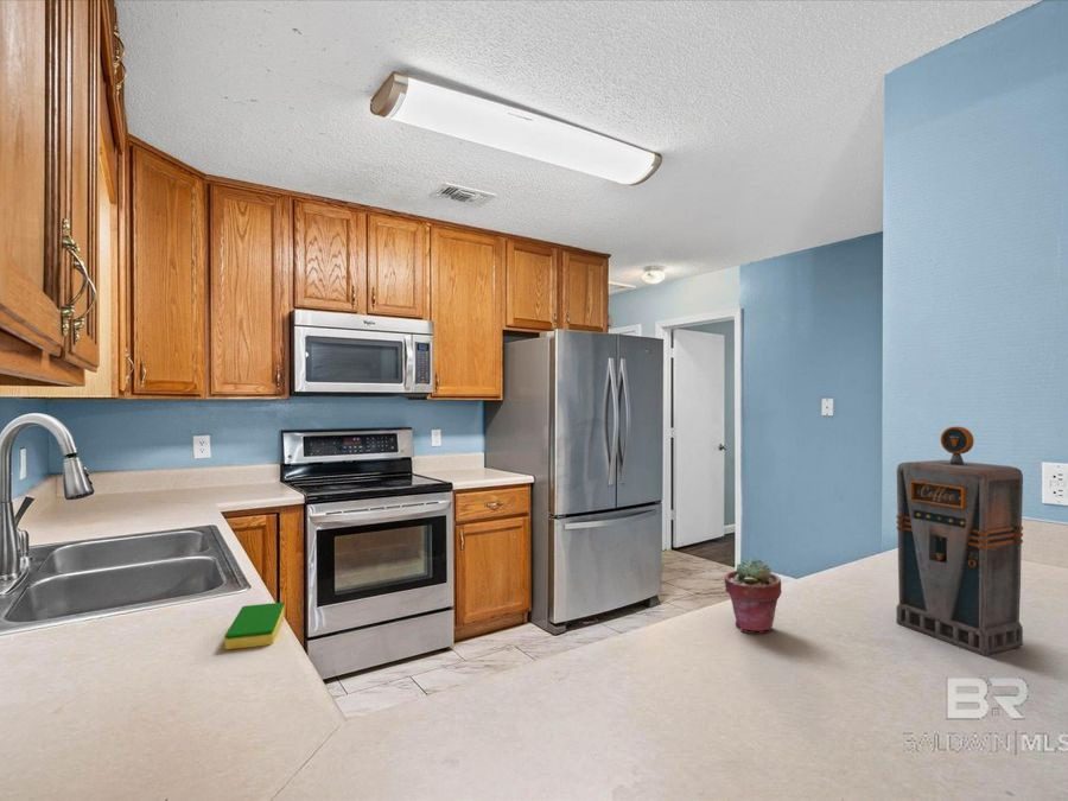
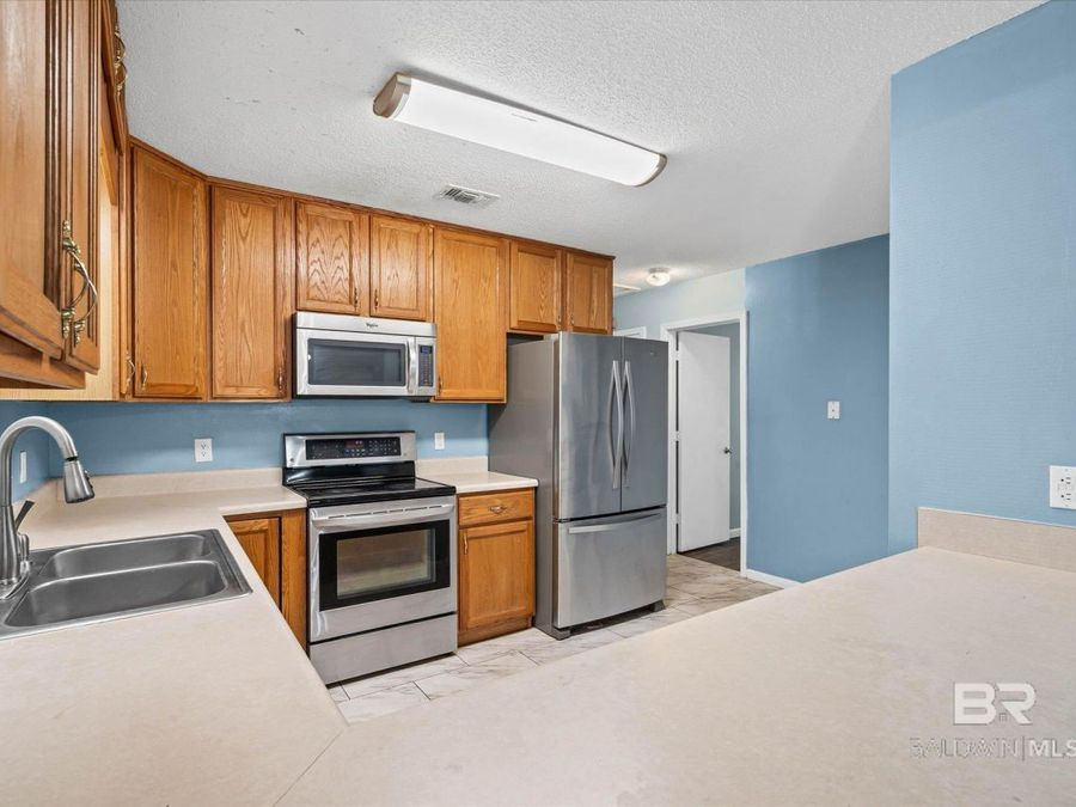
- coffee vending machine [895,426,1024,657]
- potted succulent [724,557,783,634]
- dish sponge [224,602,286,650]
